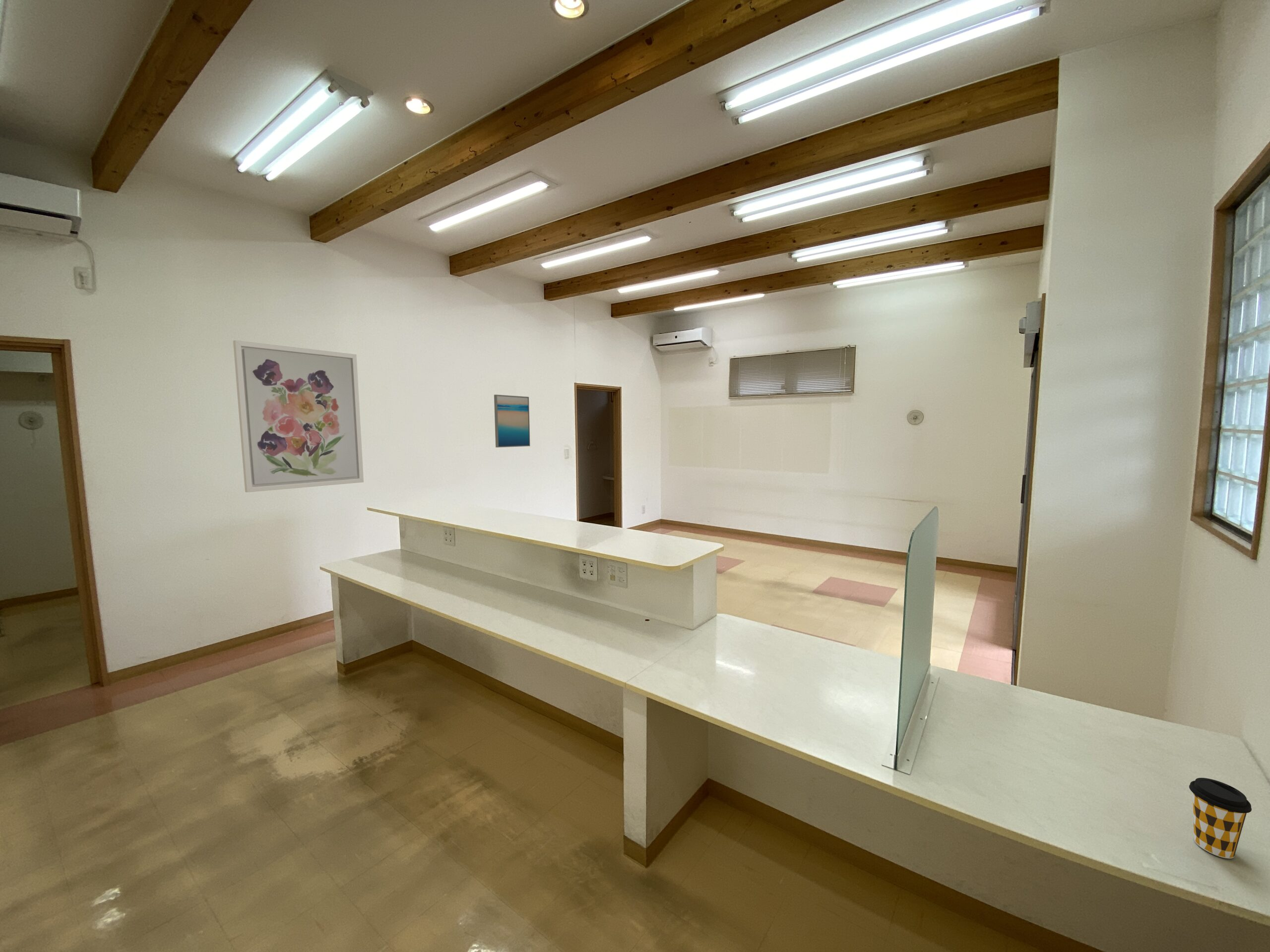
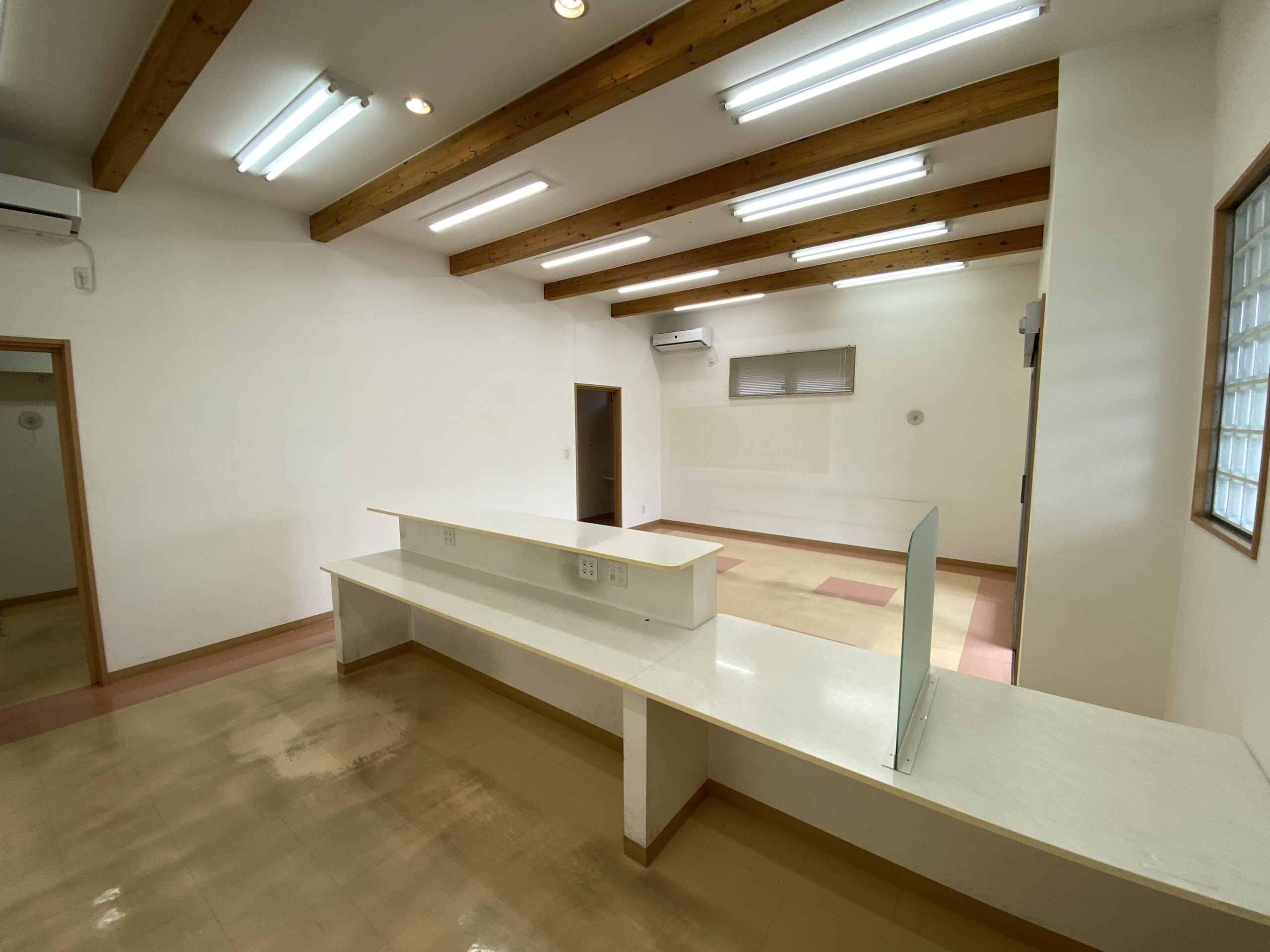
- wall art [494,394,531,448]
- coffee cup [1189,777,1252,859]
- wall art [233,340,364,493]
